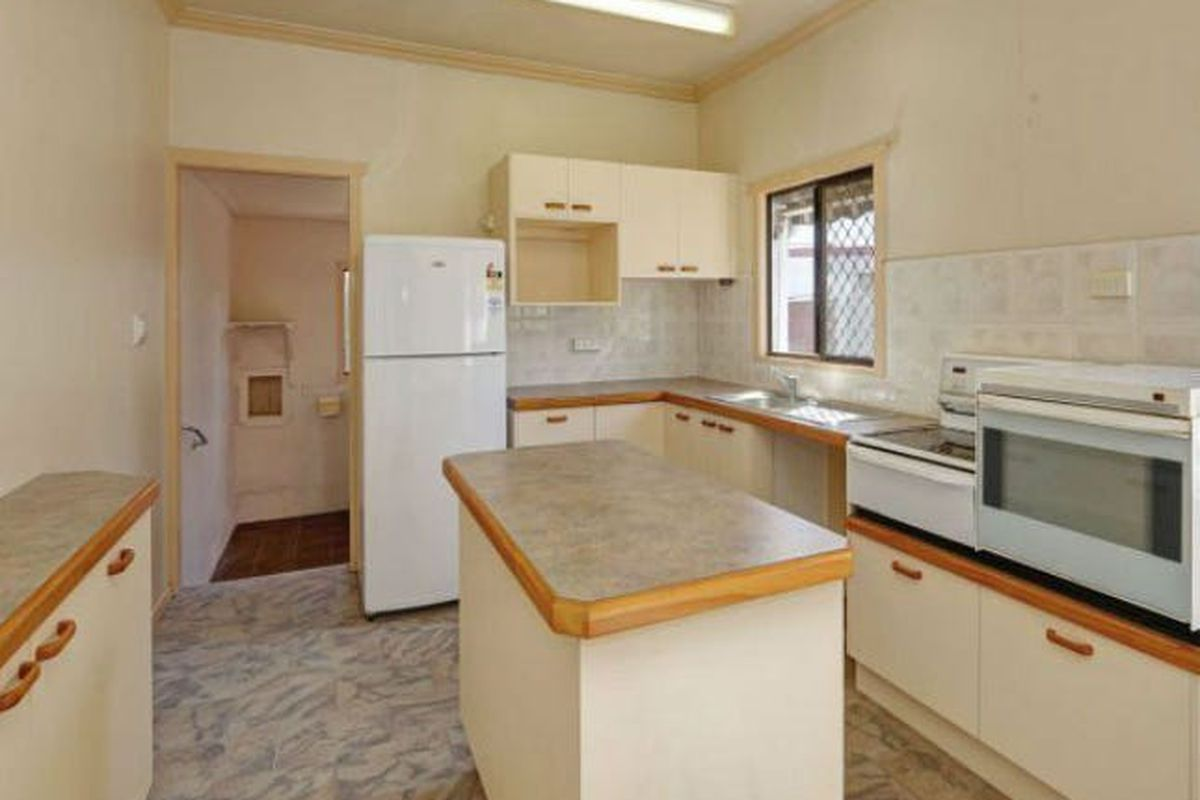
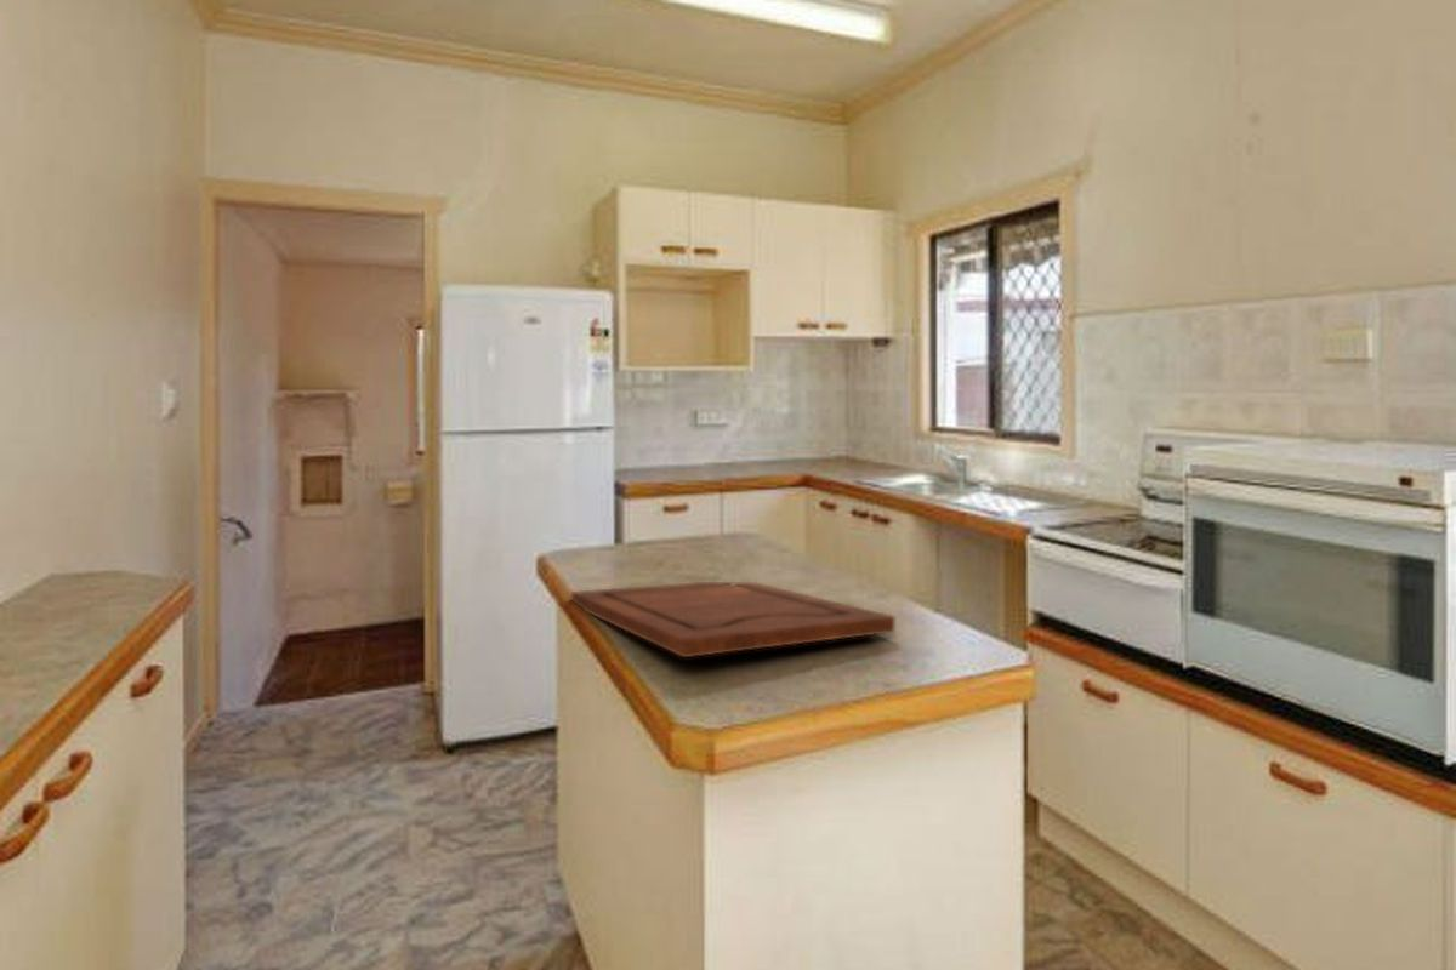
+ cutting board [570,581,895,658]
